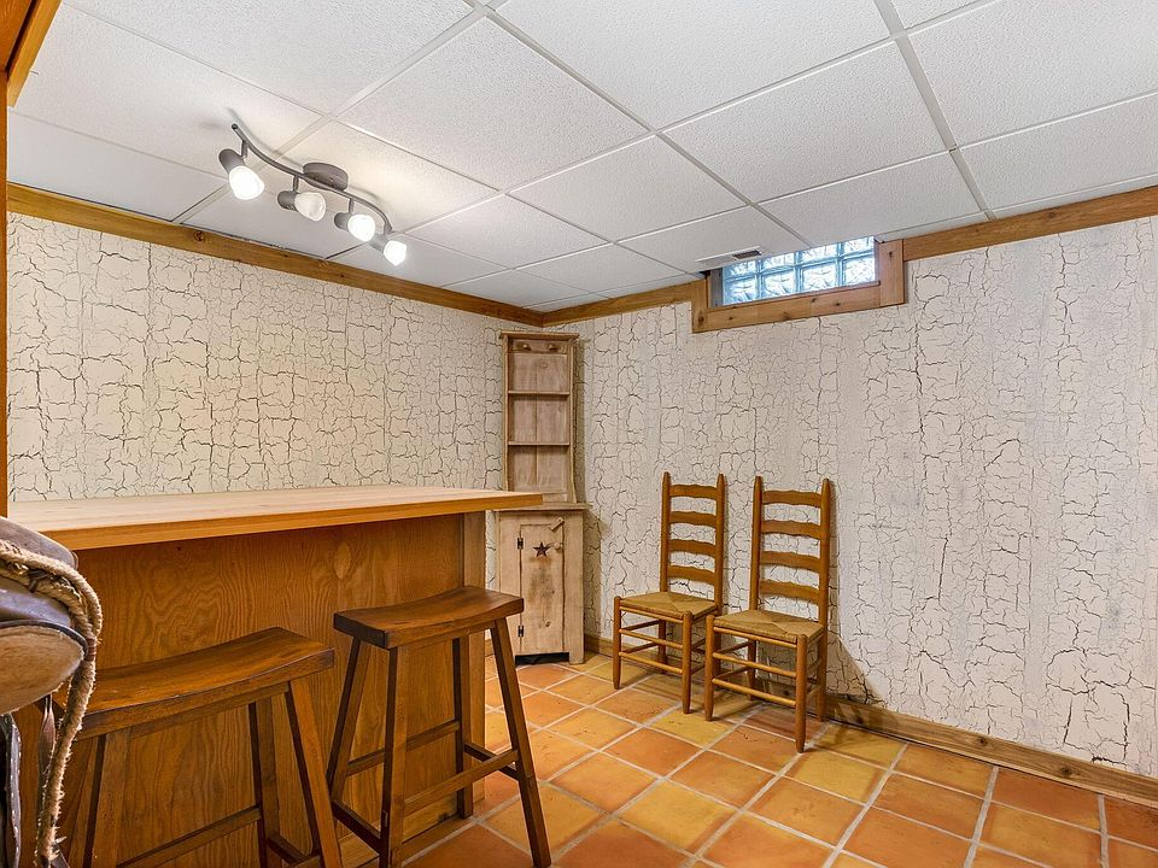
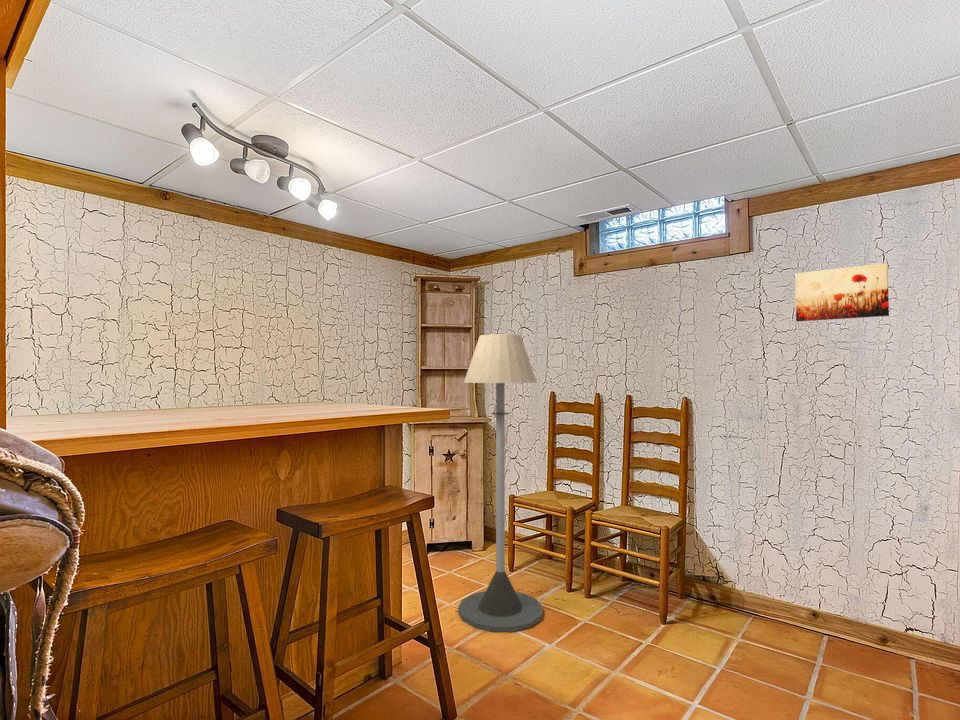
+ wall art [794,262,890,322]
+ floor lamp [457,333,544,633]
